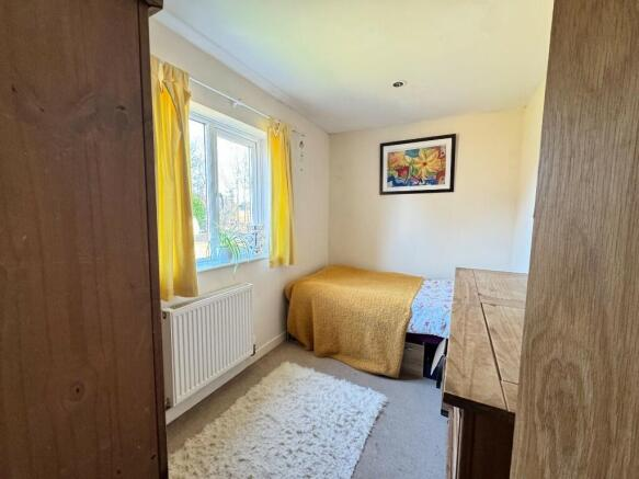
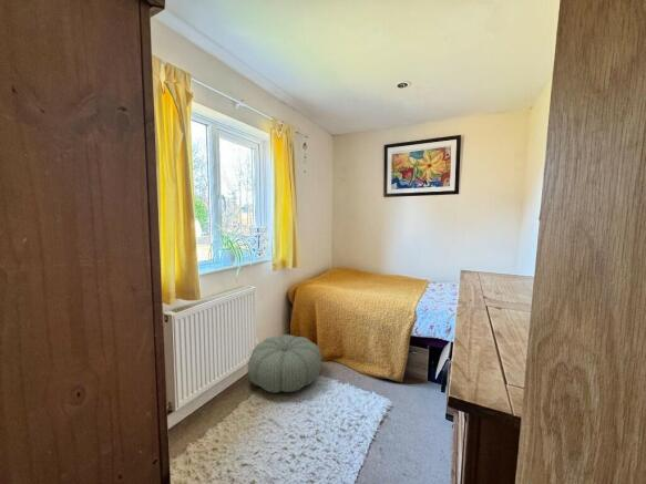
+ pouf [247,333,322,394]
